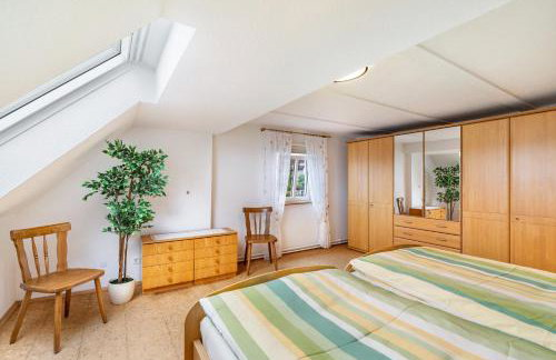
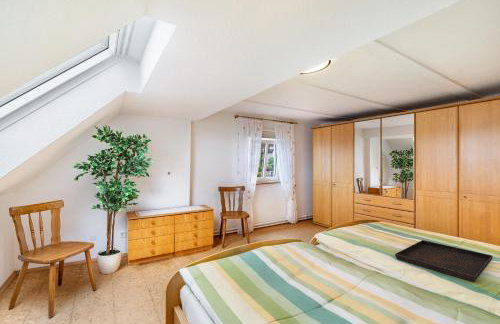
+ serving tray [394,239,494,283]
